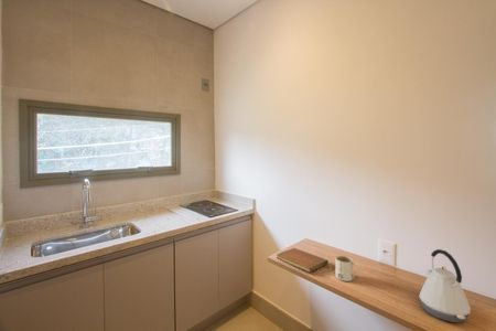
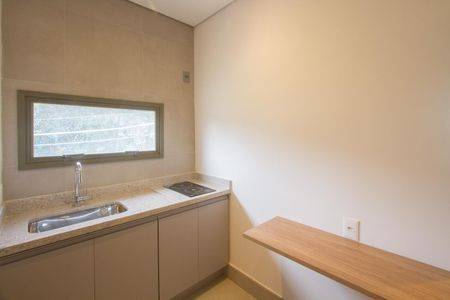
- mug [335,255,362,282]
- notebook [276,247,330,274]
- kettle [419,248,472,323]
